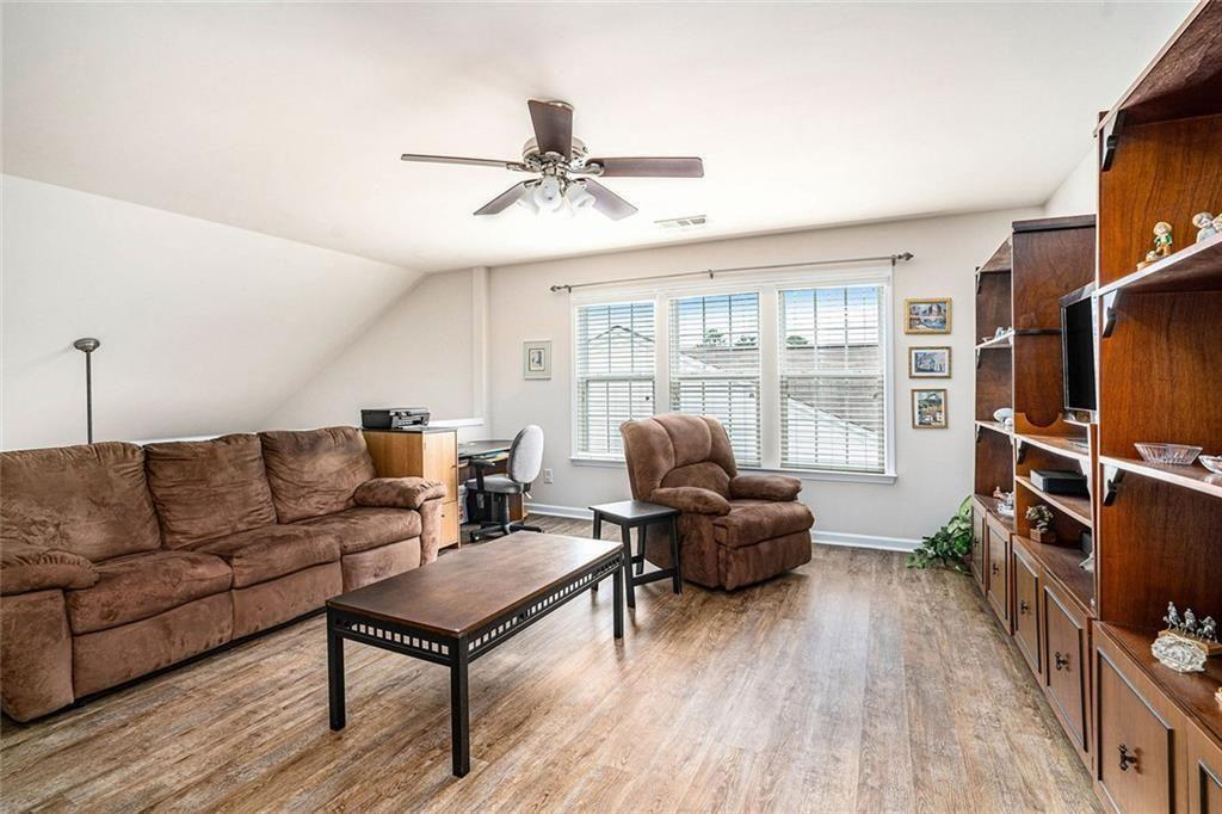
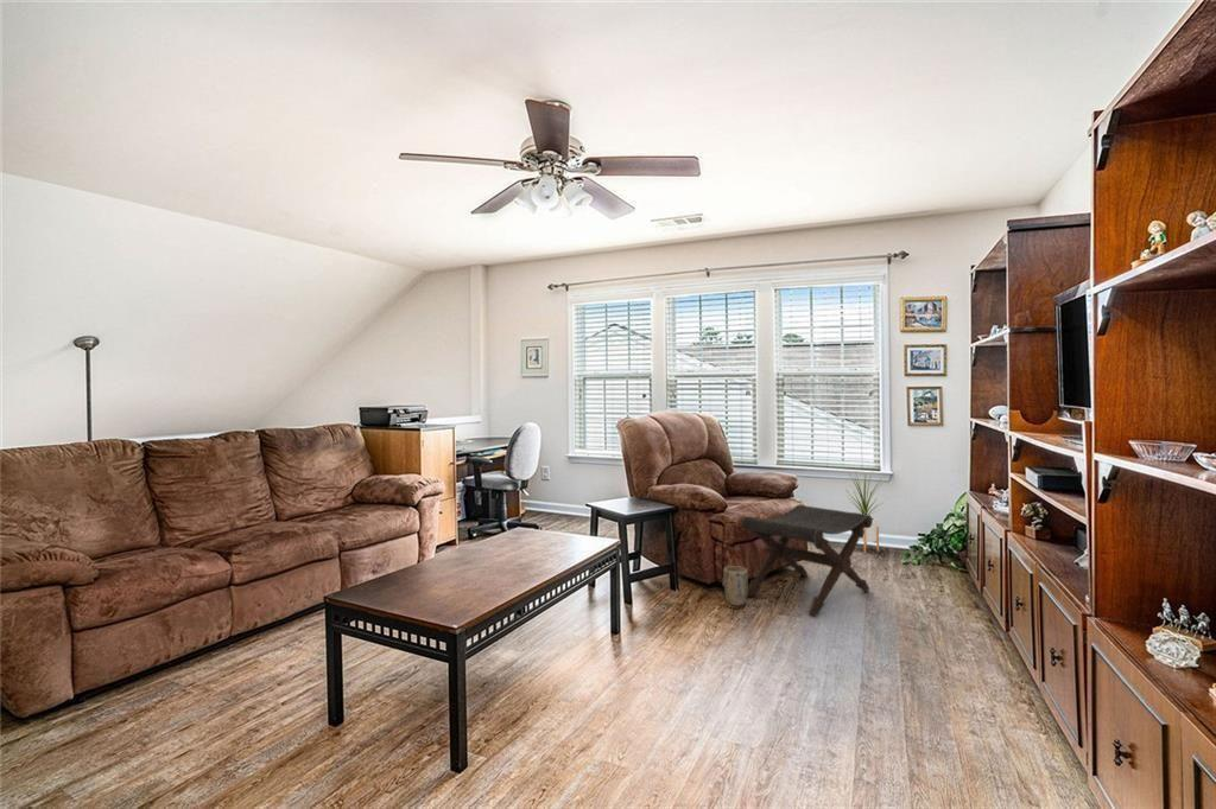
+ house plant [844,466,888,554]
+ plant pot [723,565,749,606]
+ footstool [741,504,873,617]
